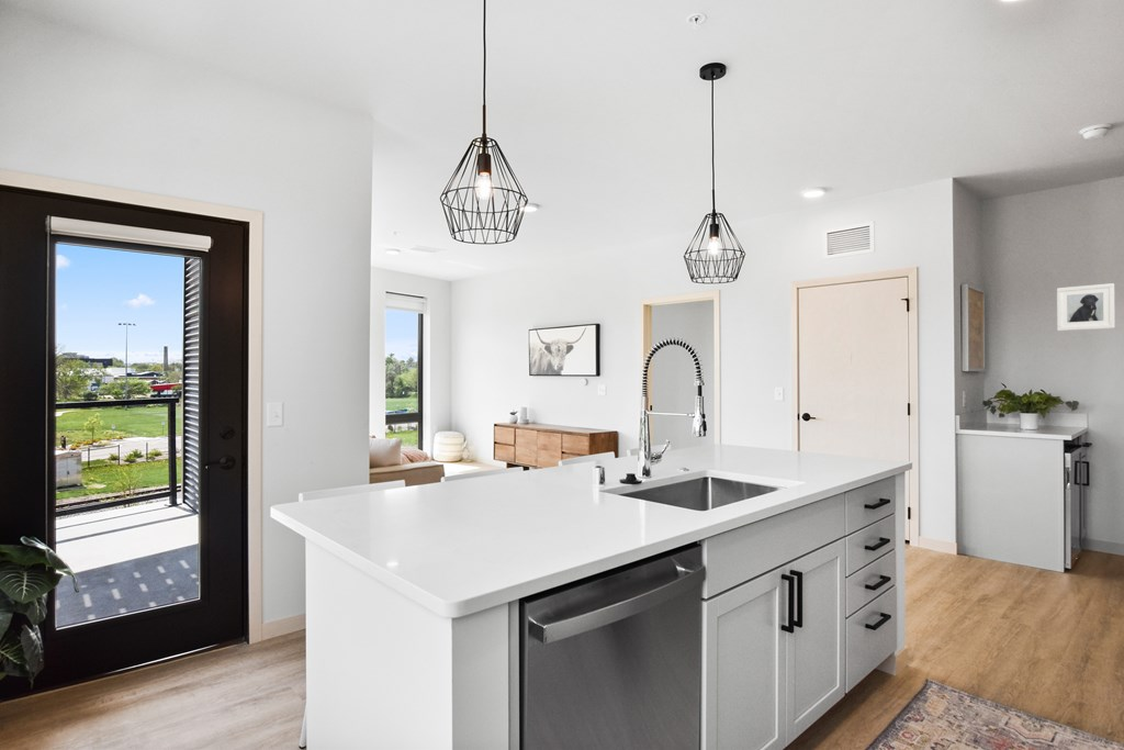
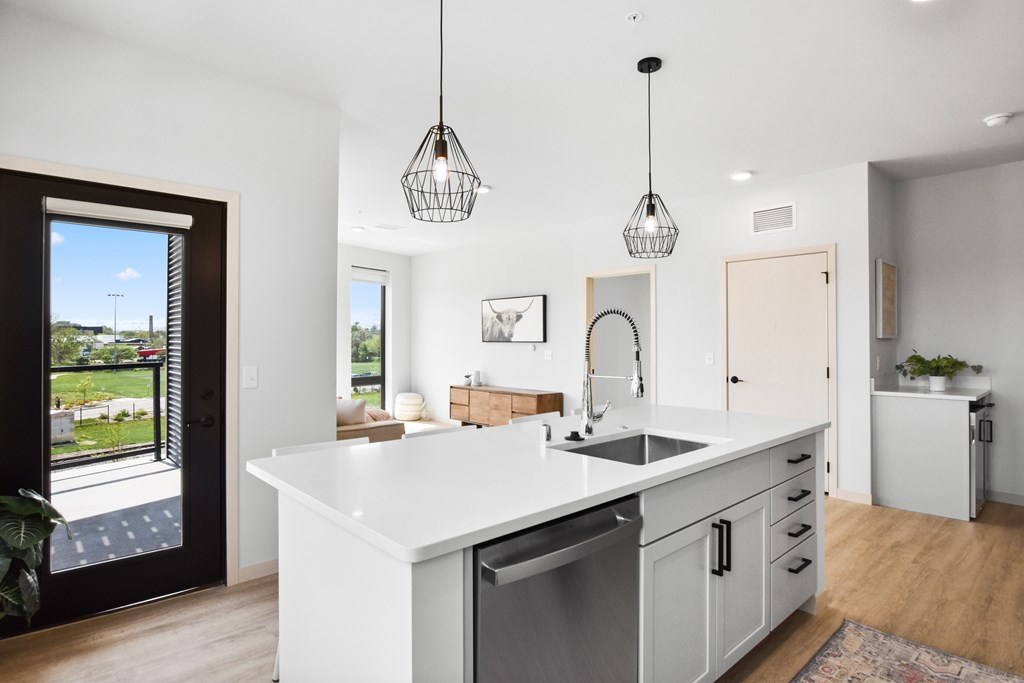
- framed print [1056,282,1116,332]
